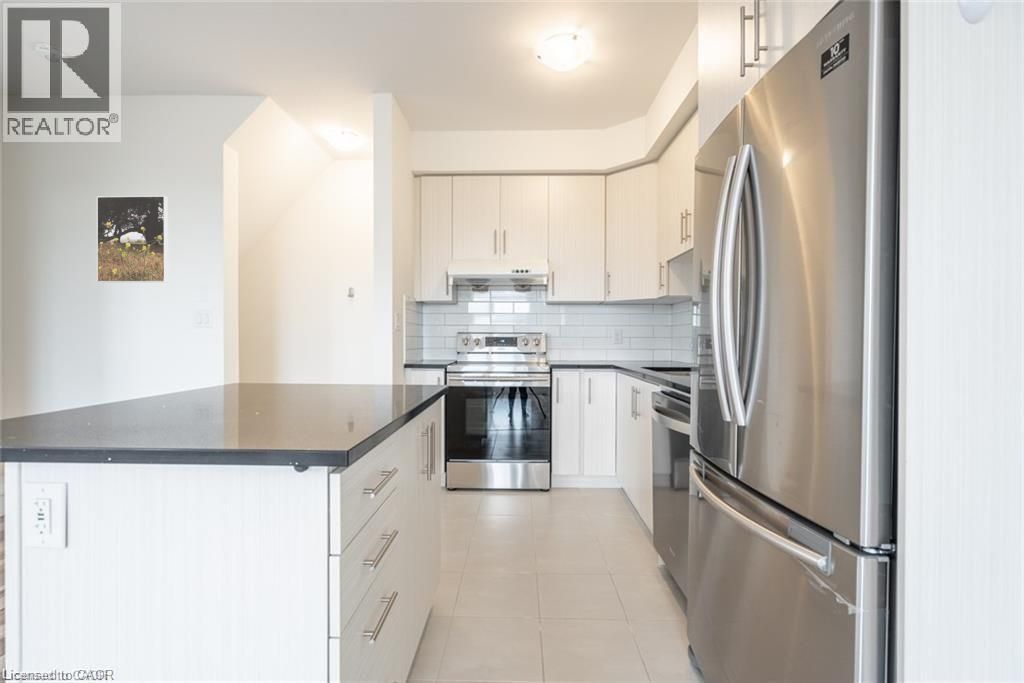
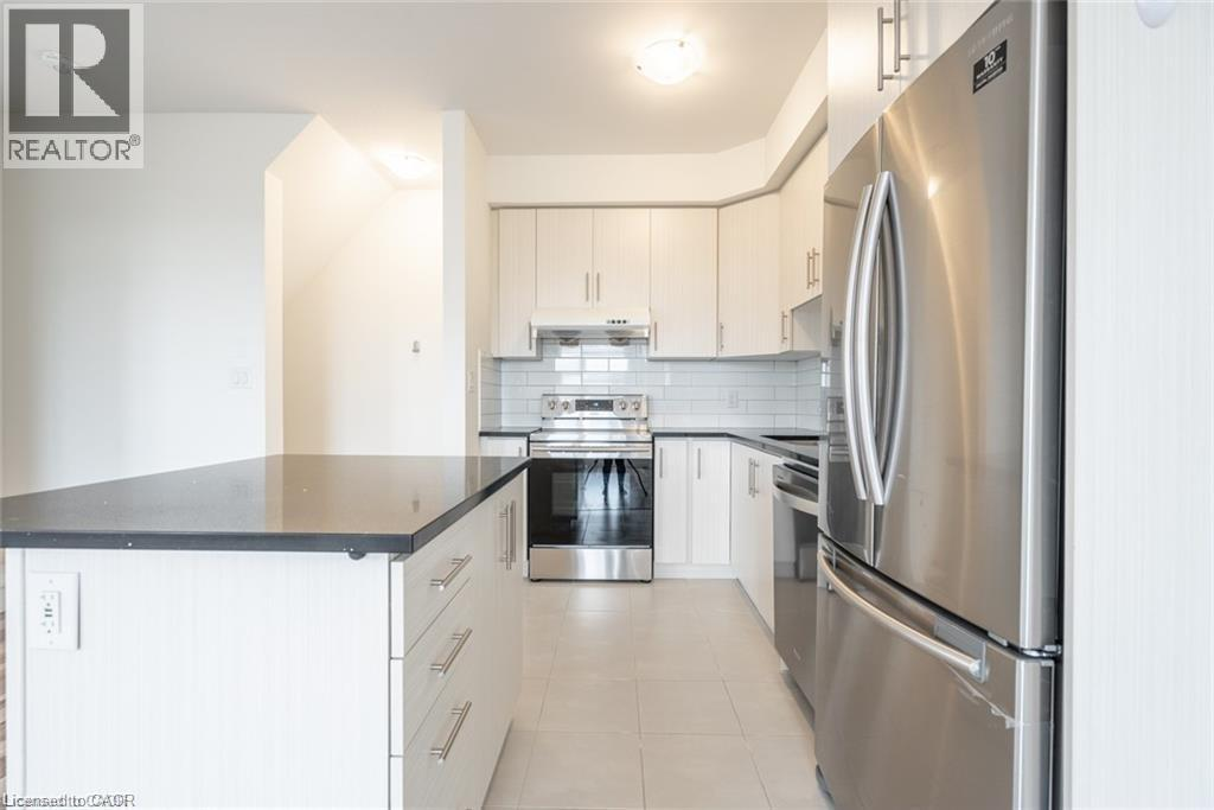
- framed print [96,195,169,283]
